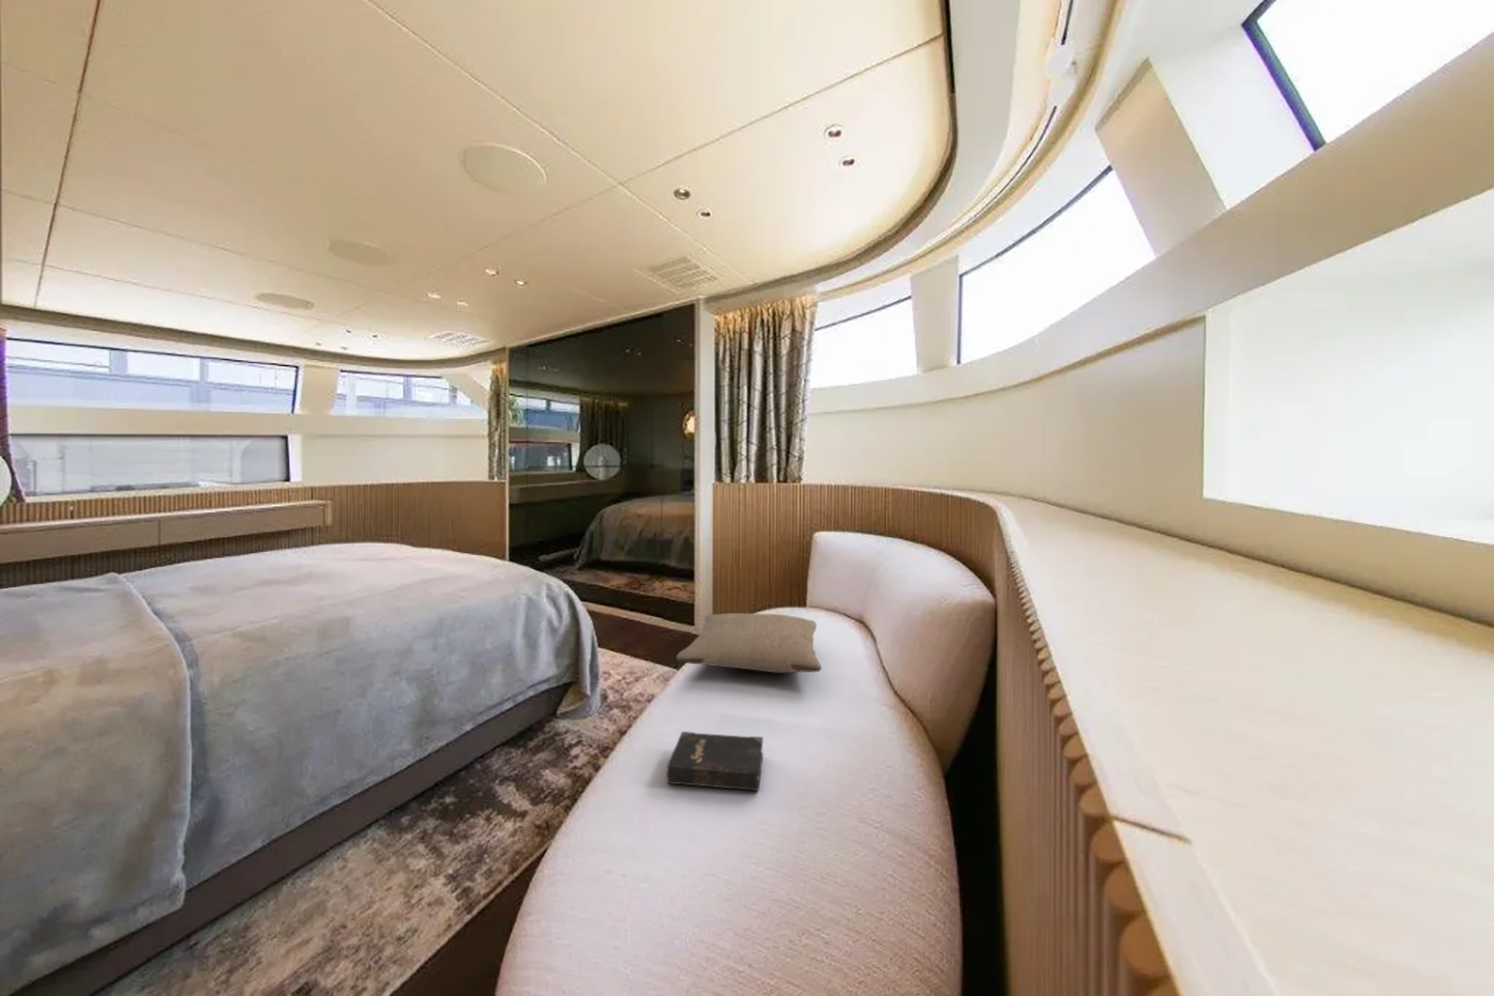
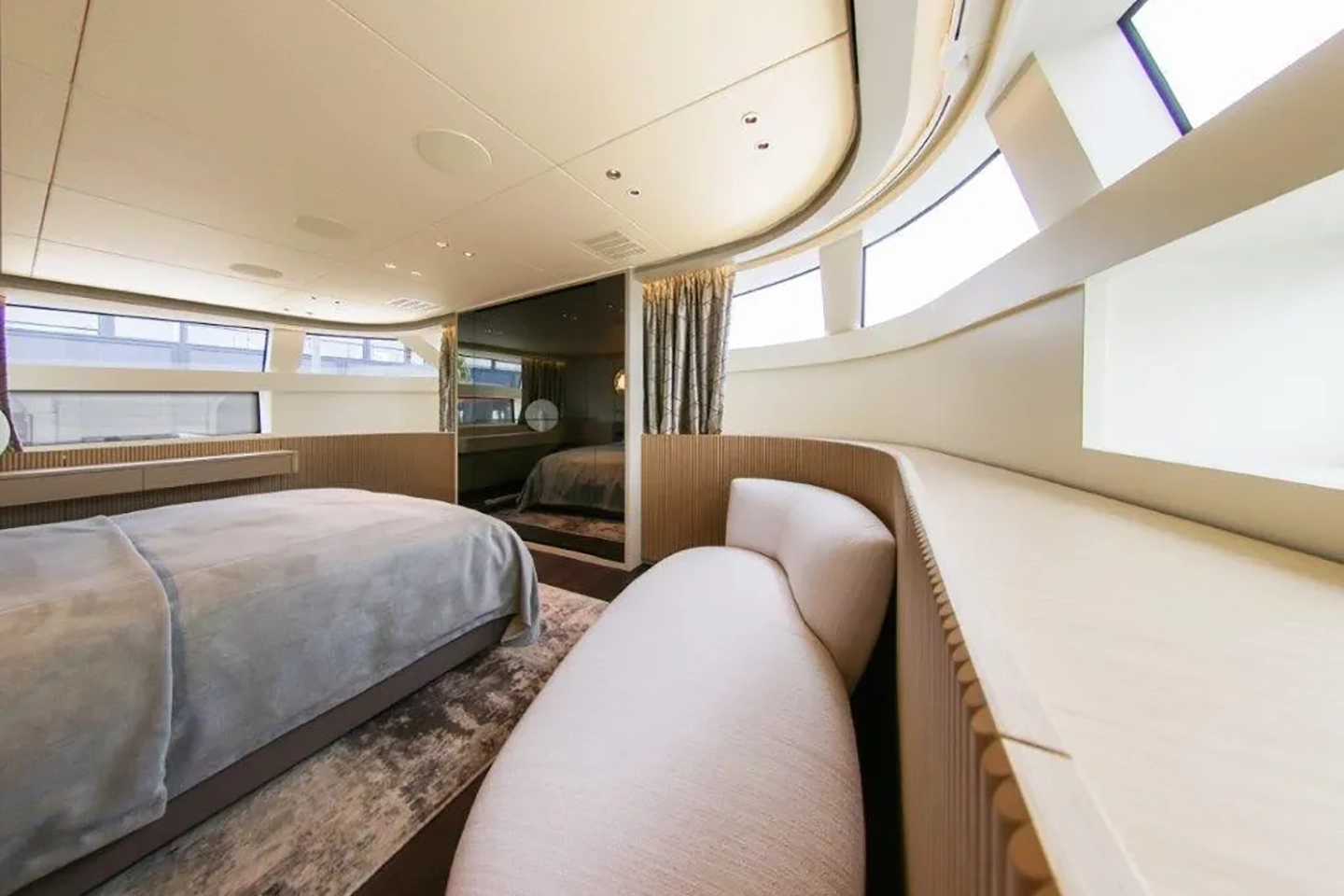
- hardback book [666,730,765,791]
- pillow [676,612,823,674]
